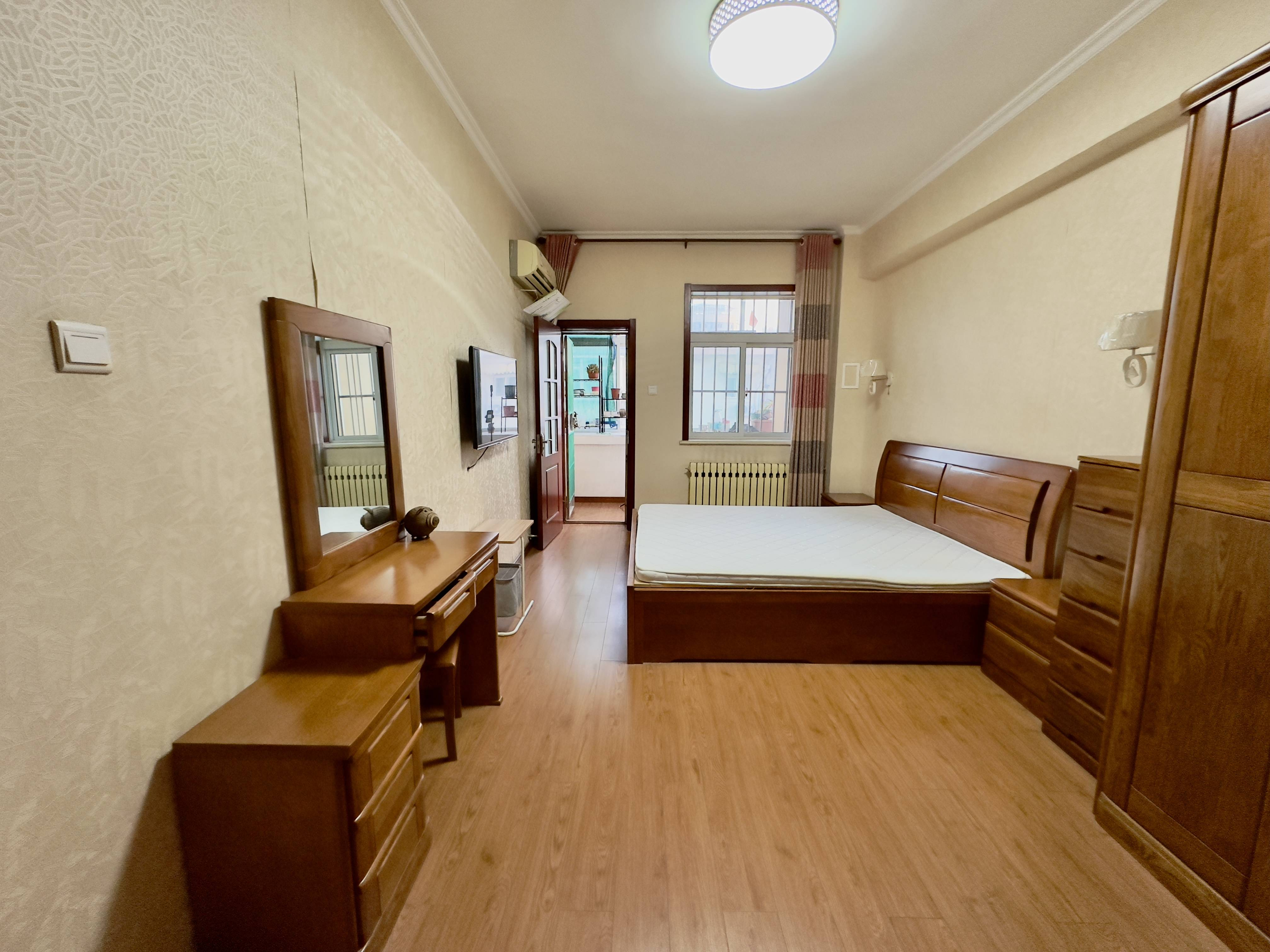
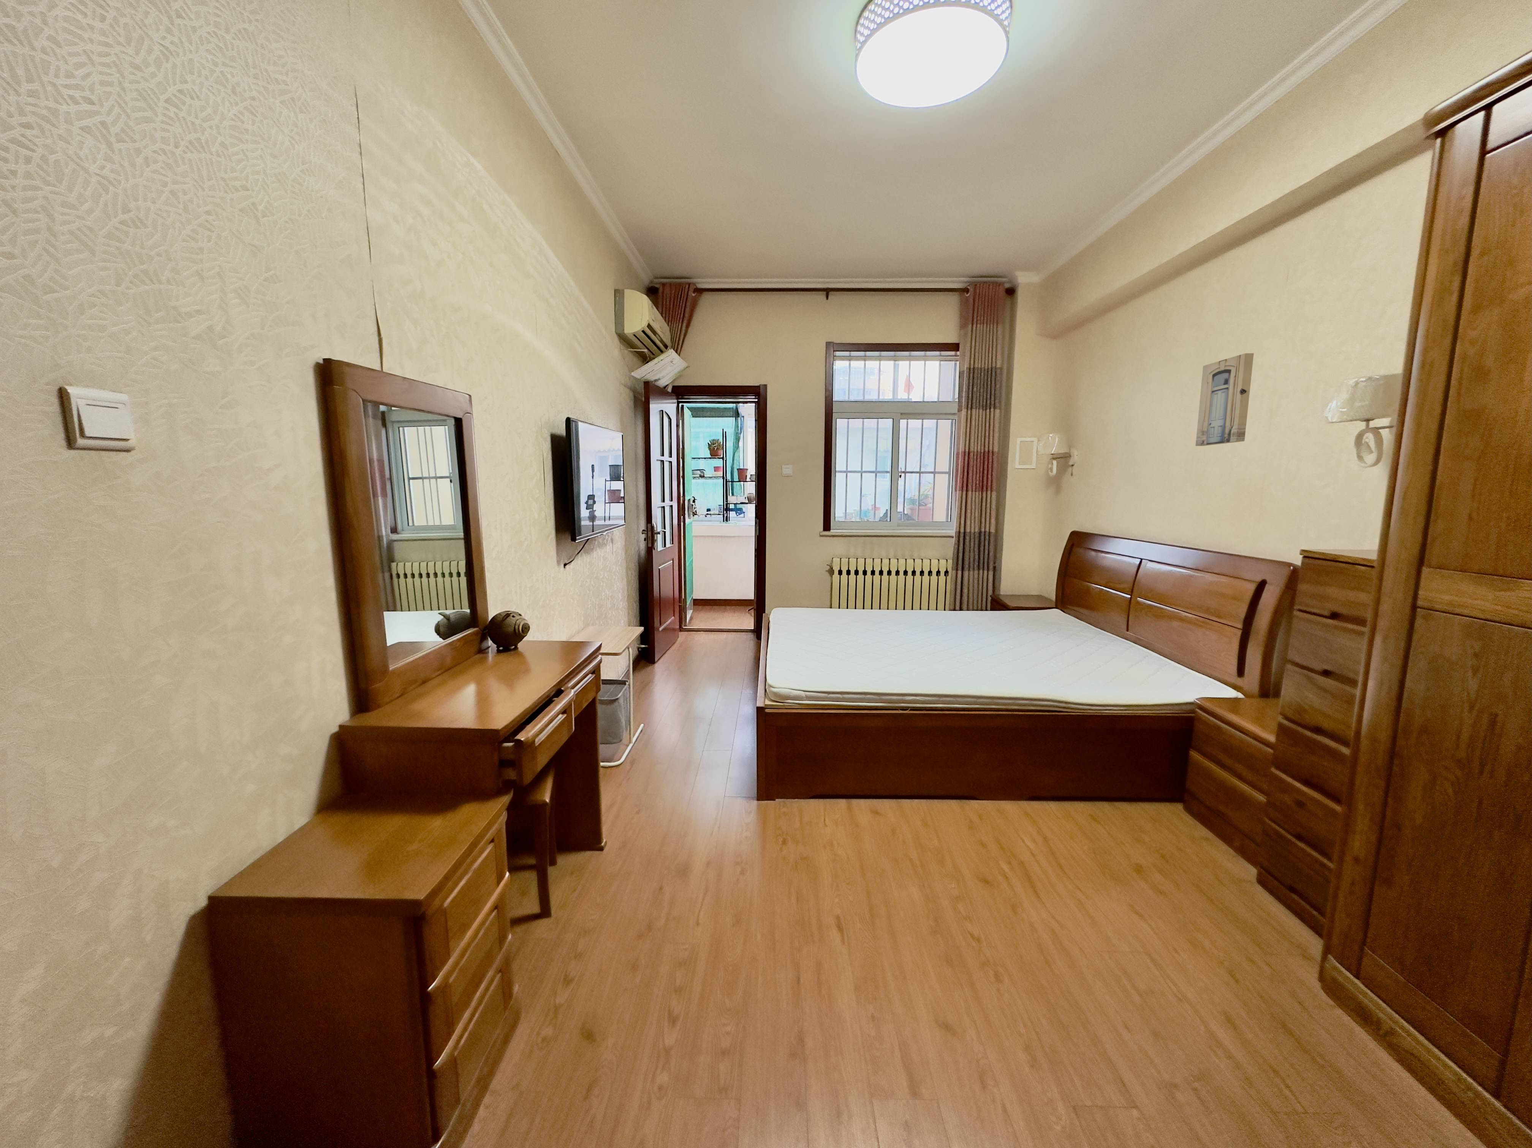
+ wall art [1195,352,1255,446]
